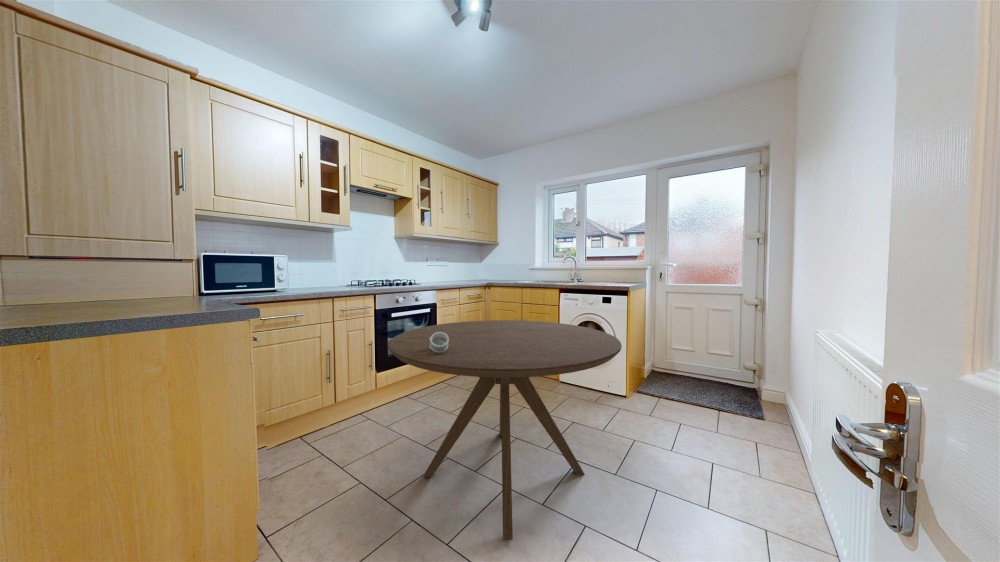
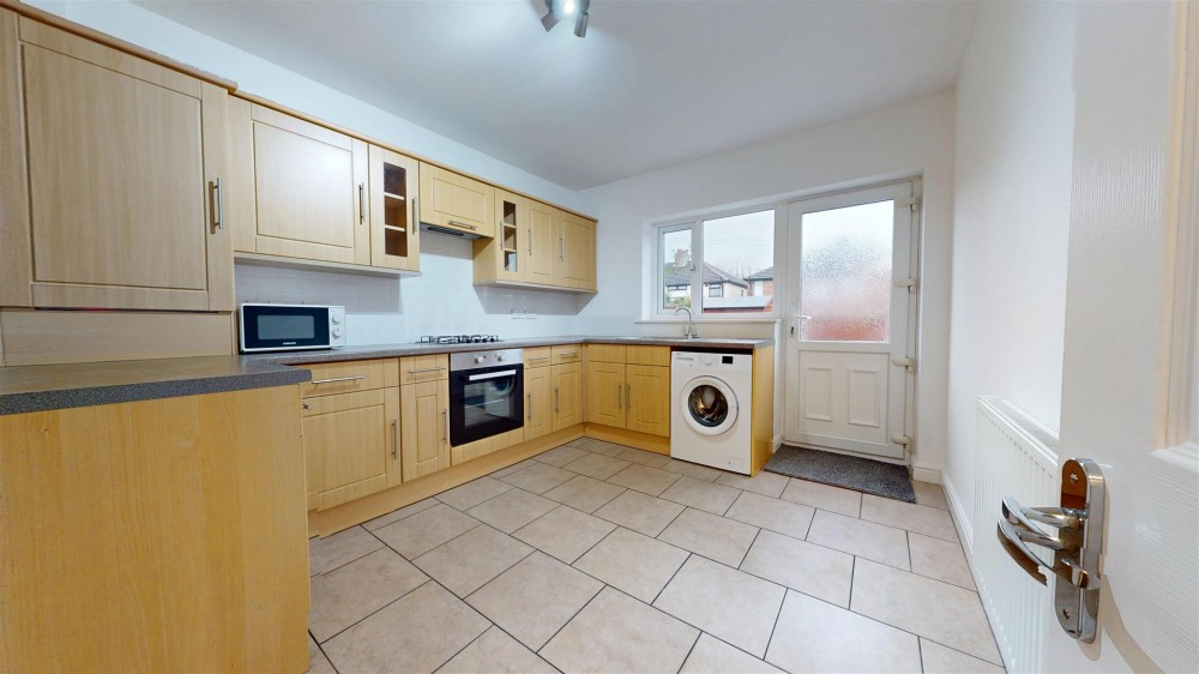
- dining table [388,319,623,541]
- napkin ring [429,332,449,353]
